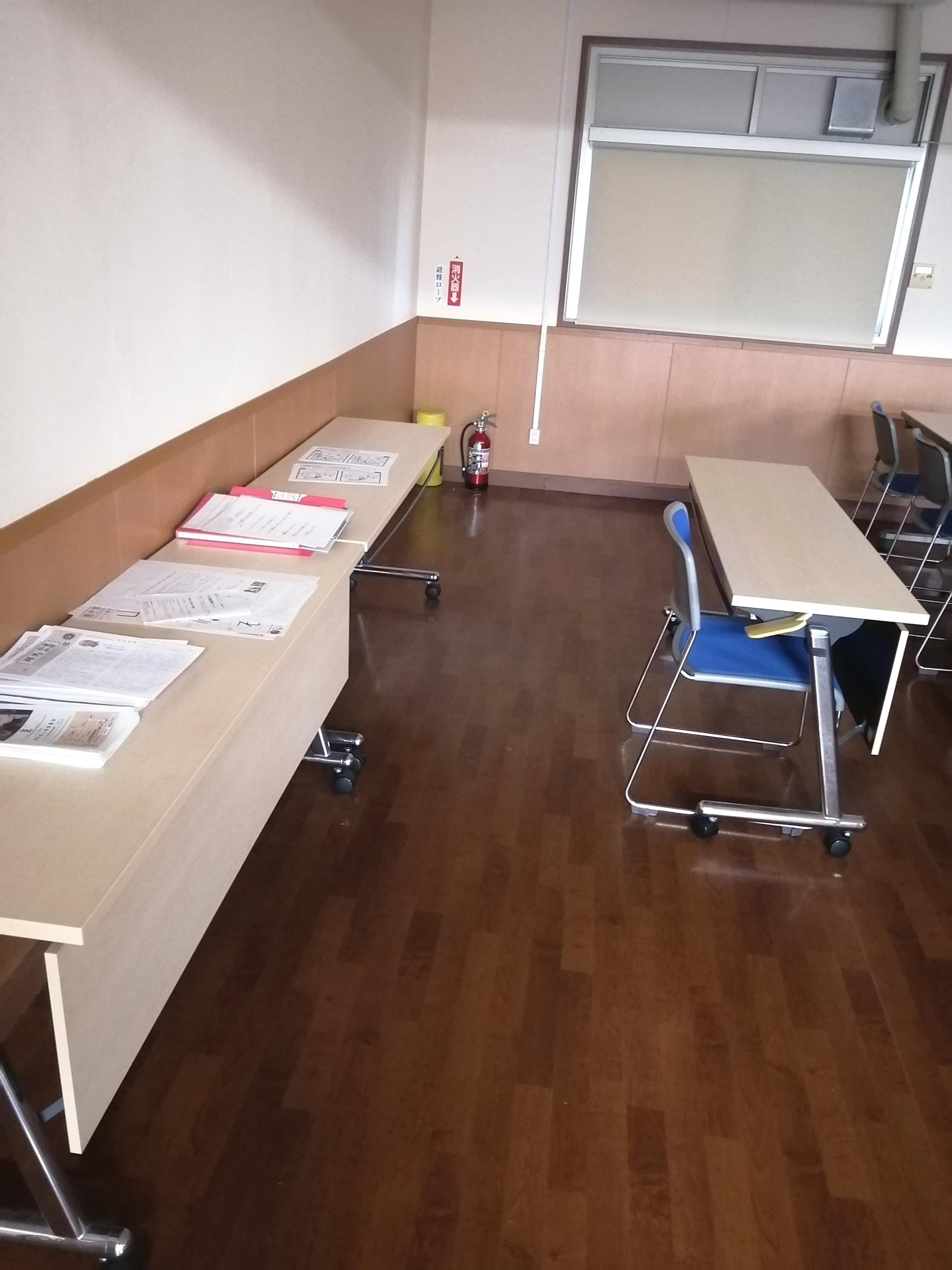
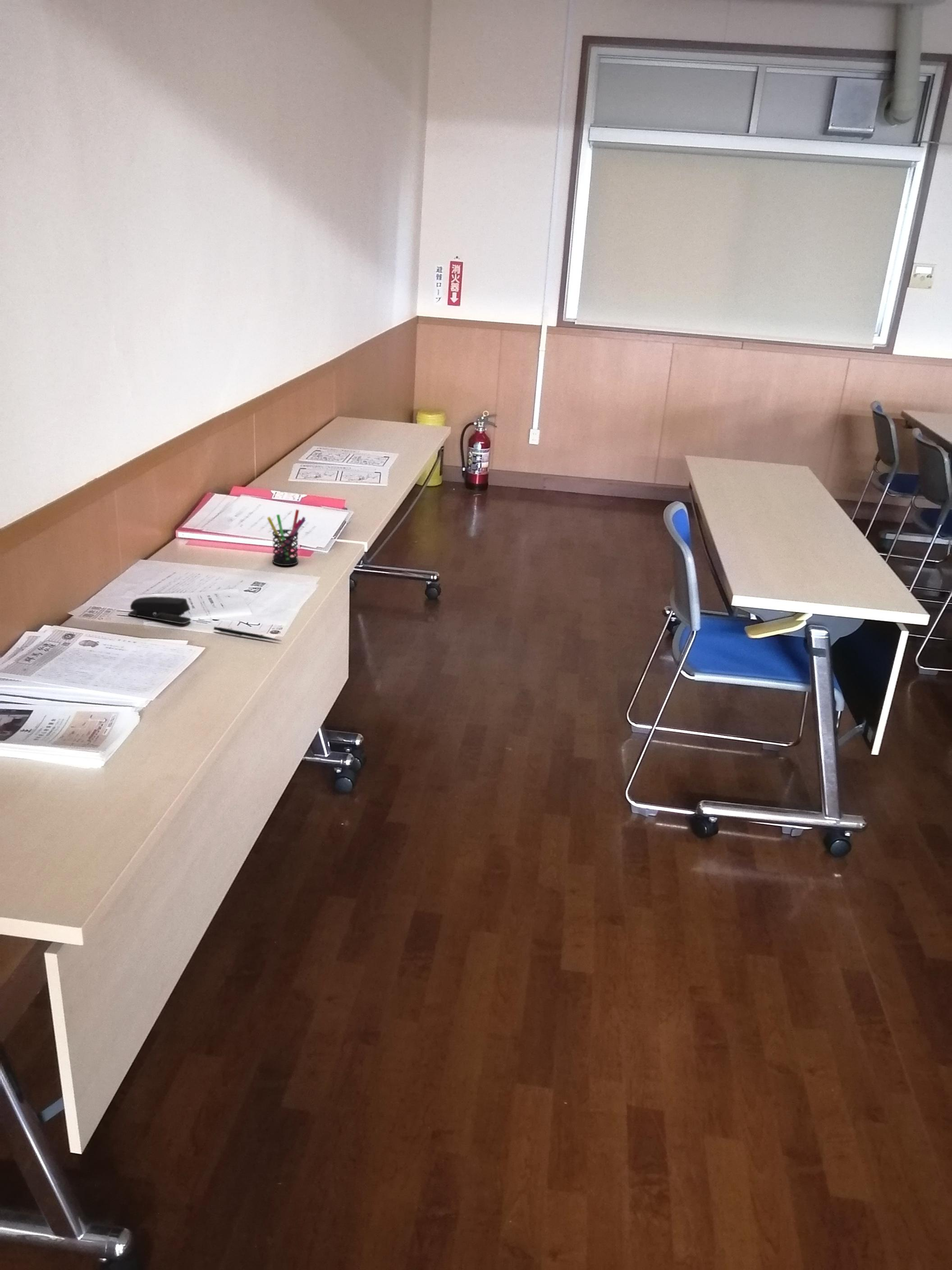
+ stapler [128,596,192,624]
+ pen holder [267,509,306,566]
+ pen [213,626,282,642]
